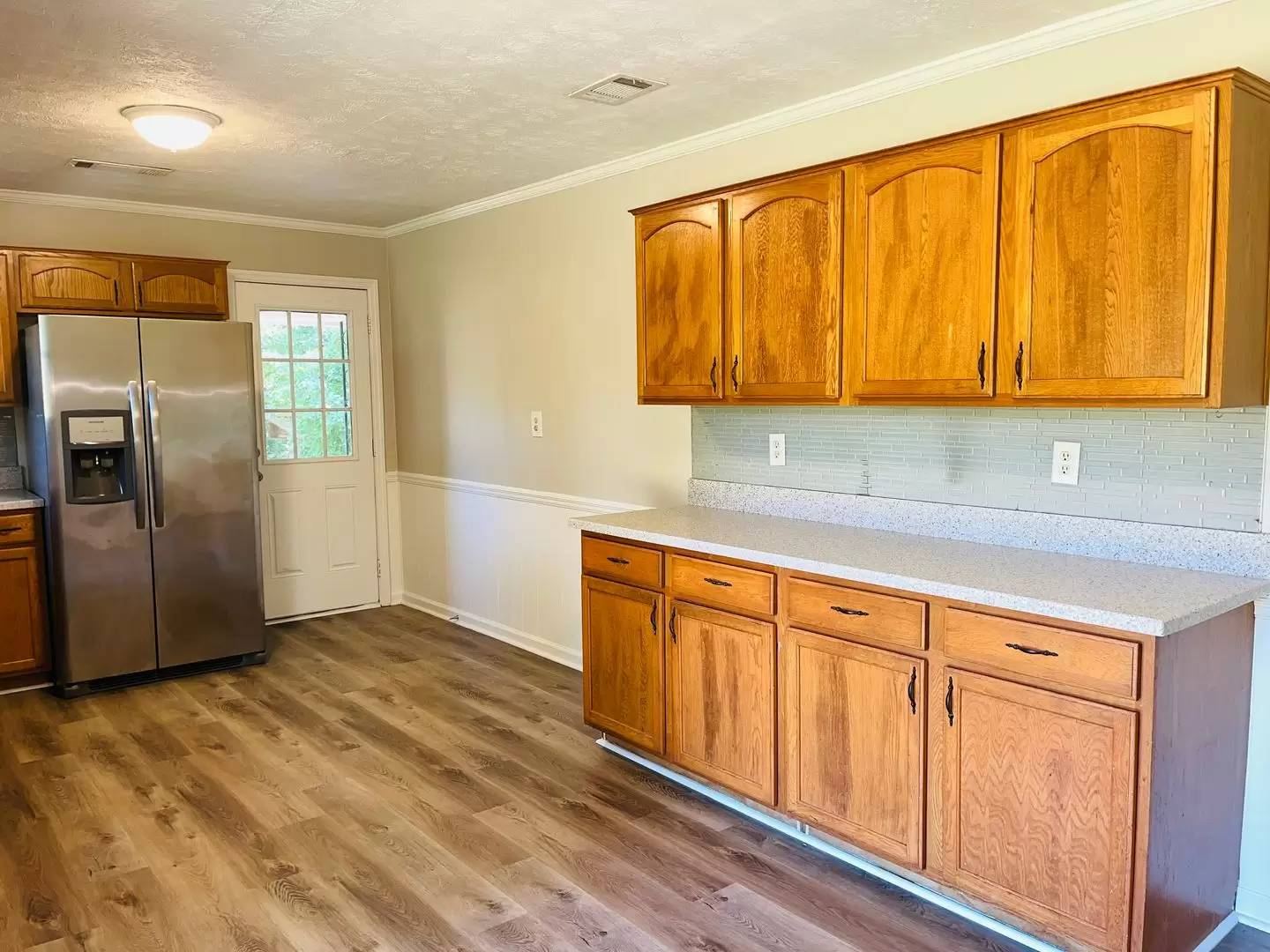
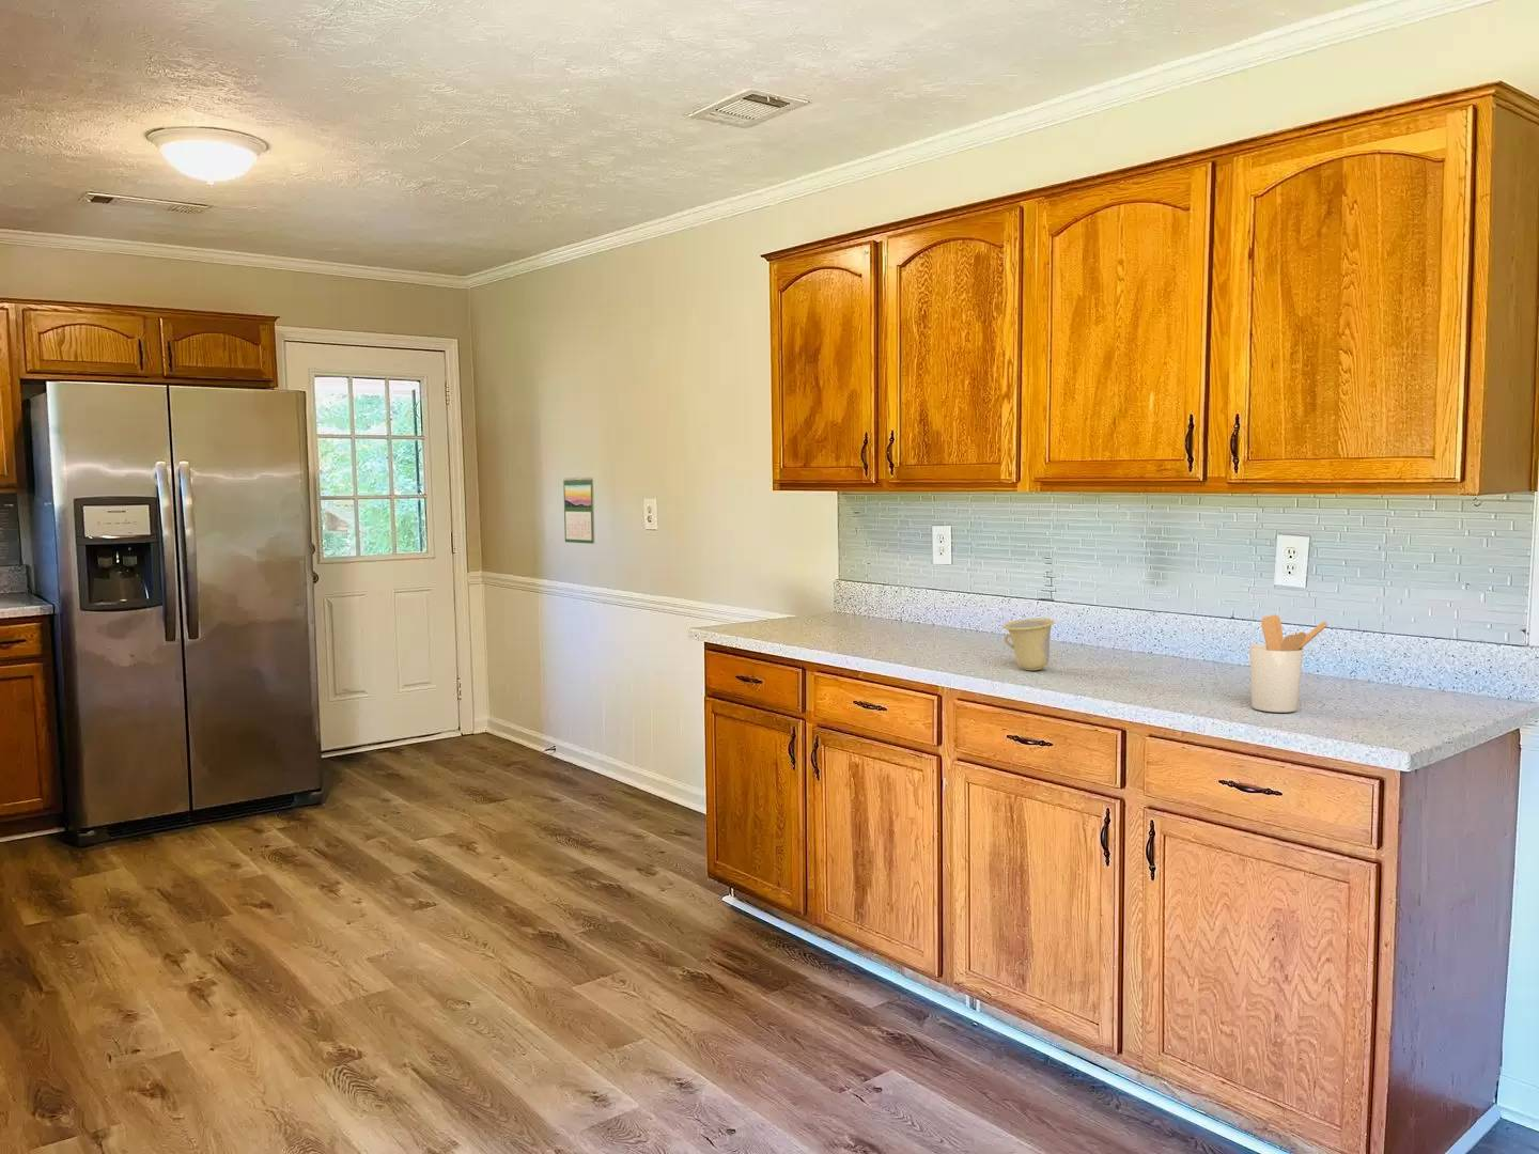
+ utensil holder [1248,613,1329,714]
+ cup [1002,617,1054,672]
+ calendar [562,475,595,545]
